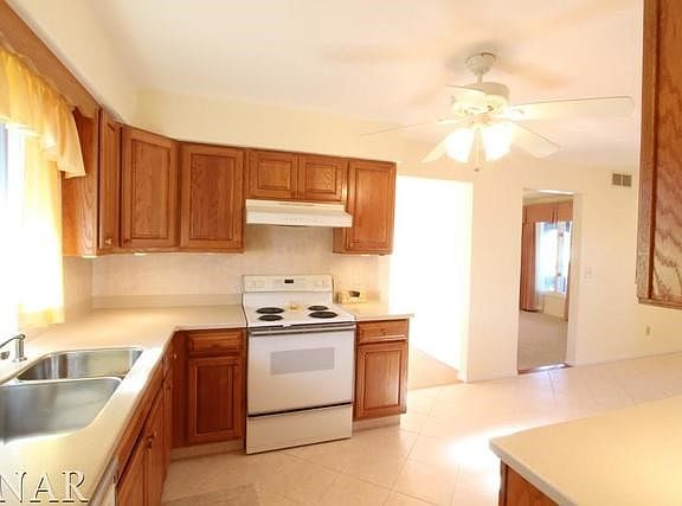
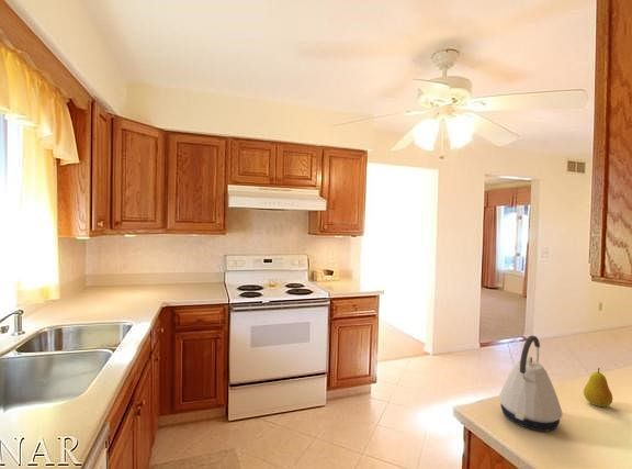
+ kettle [498,334,564,433]
+ fruit [583,367,613,407]
